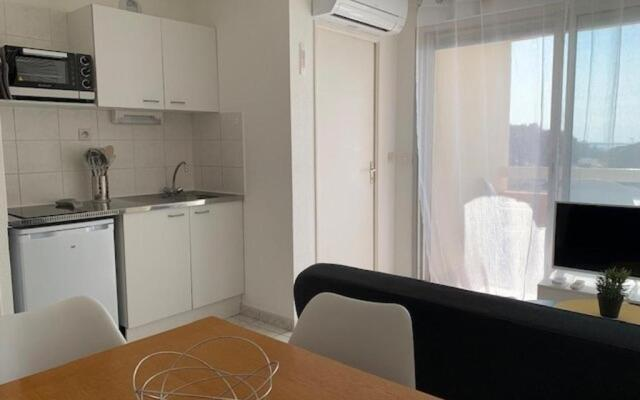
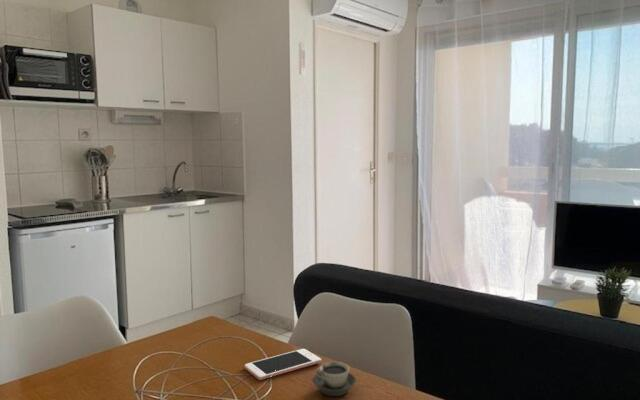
+ cell phone [244,348,322,381]
+ cup [312,361,357,397]
